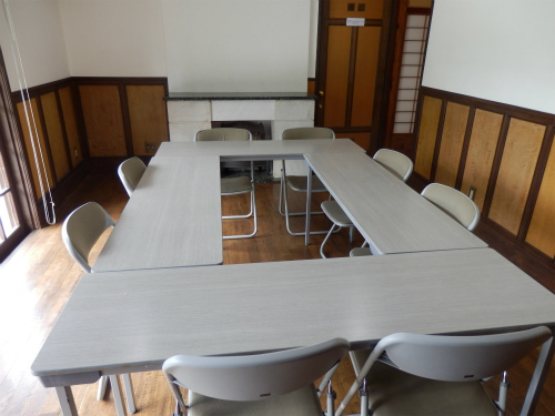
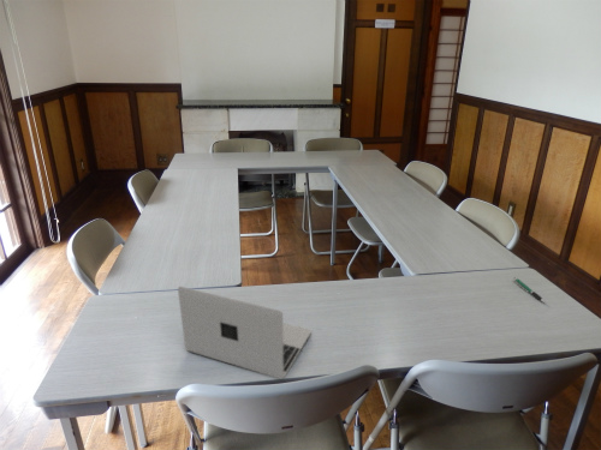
+ pen [513,276,547,304]
+ laptop [177,286,313,380]
